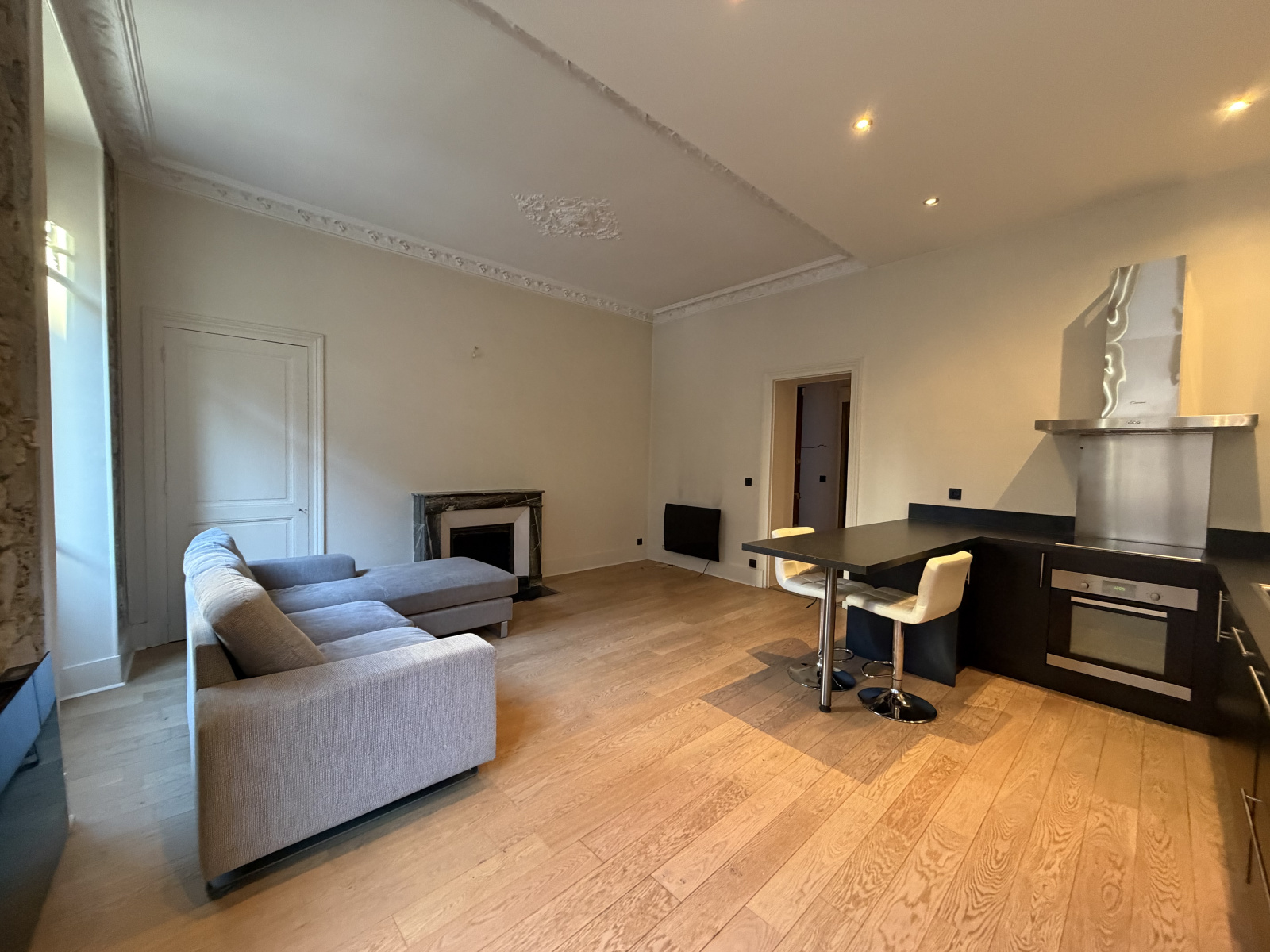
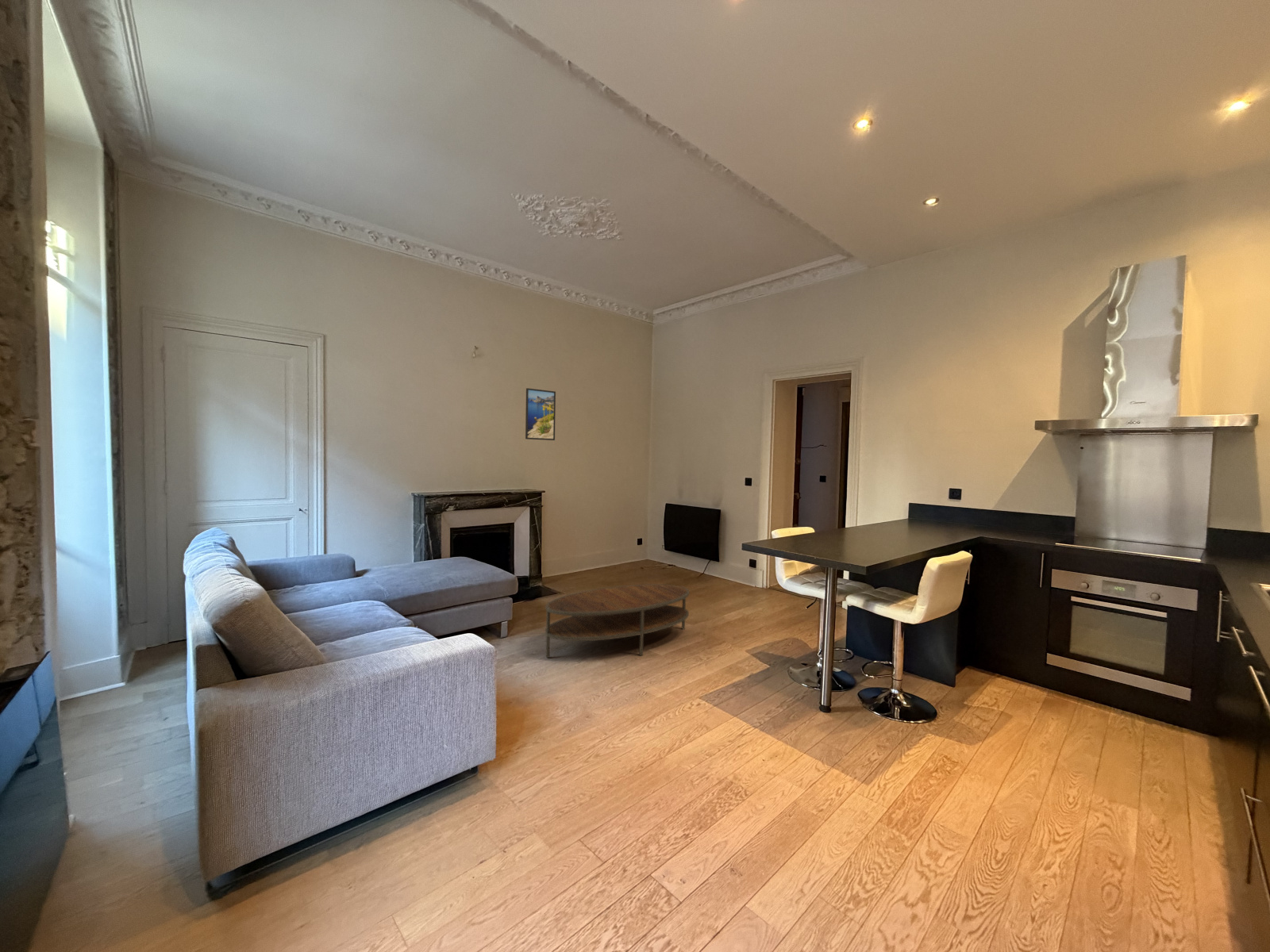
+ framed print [525,387,556,441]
+ coffee table [545,584,691,658]
